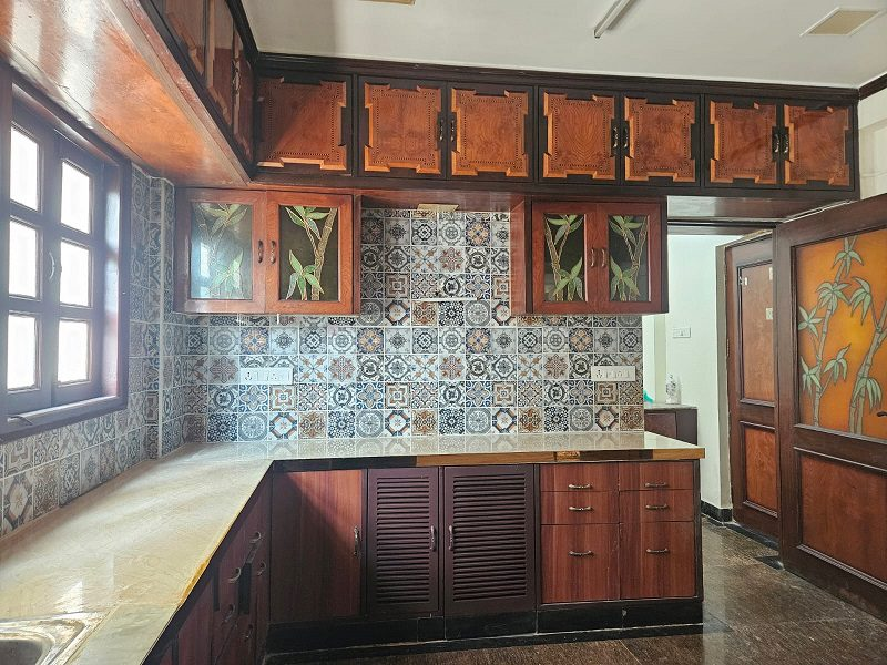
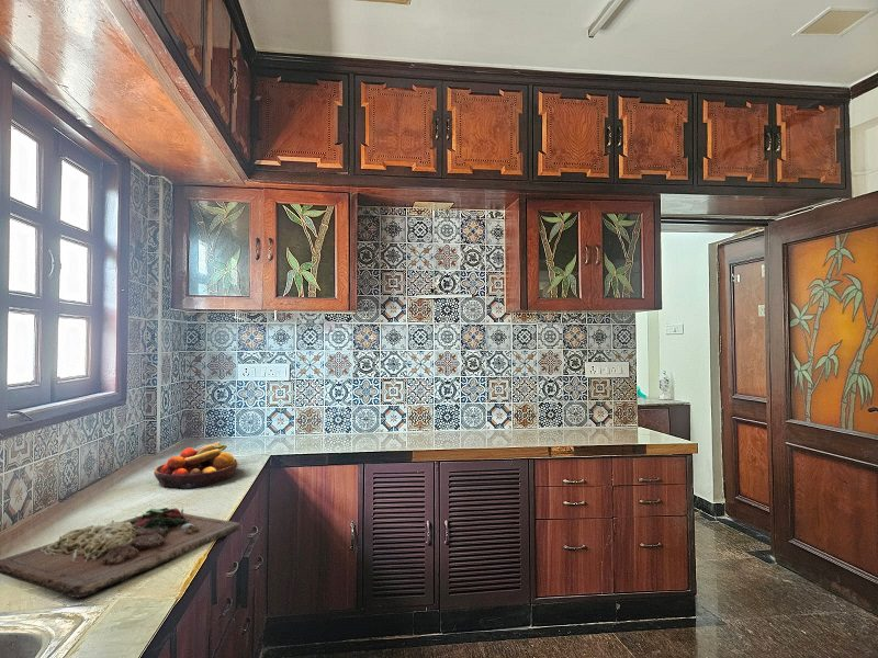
+ cutting board [0,507,243,599]
+ fruit bowl [153,441,238,489]
